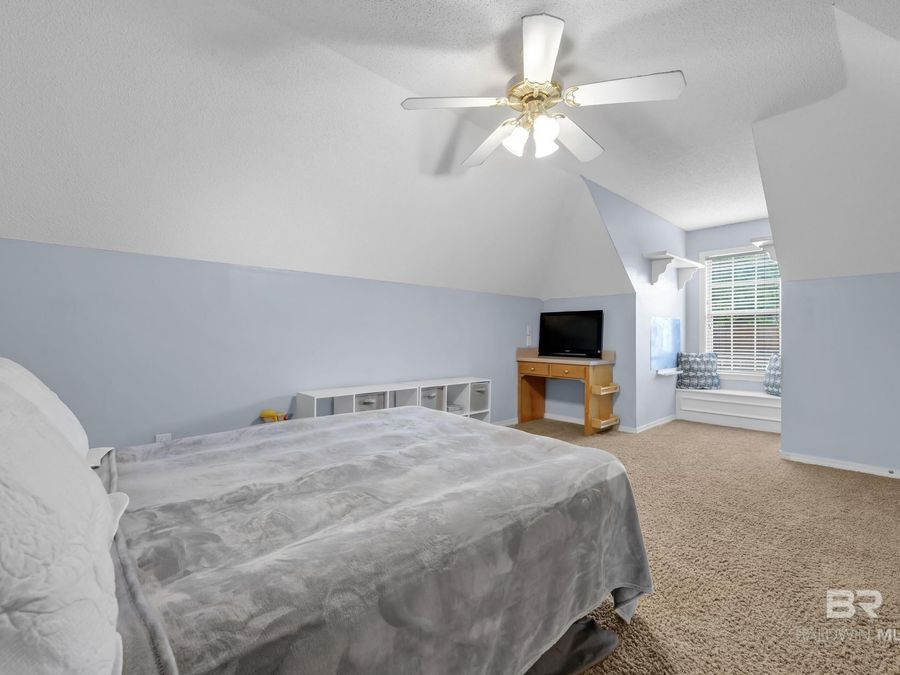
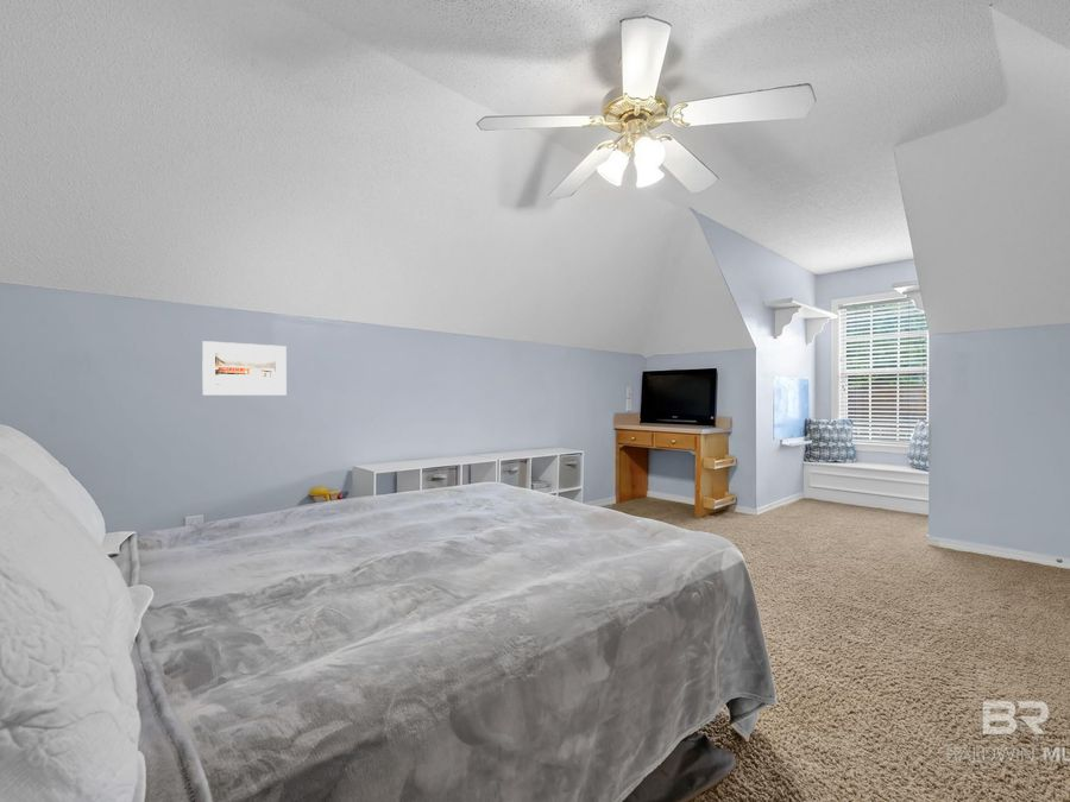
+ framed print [201,340,288,397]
